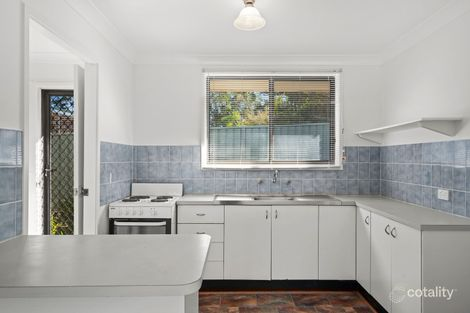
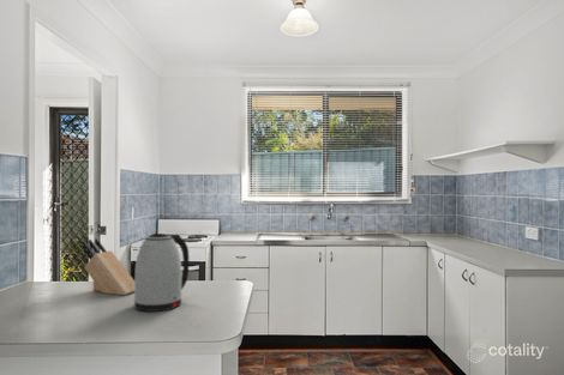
+ knife block [80,237,134,296]
+ kettle [133,232,190,313]
